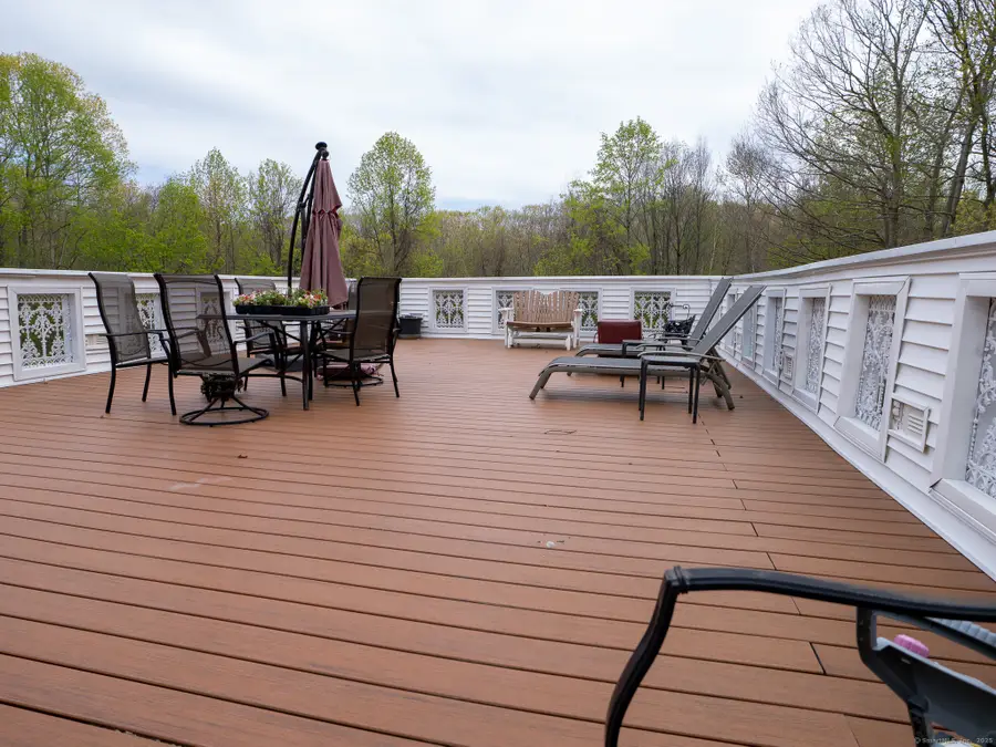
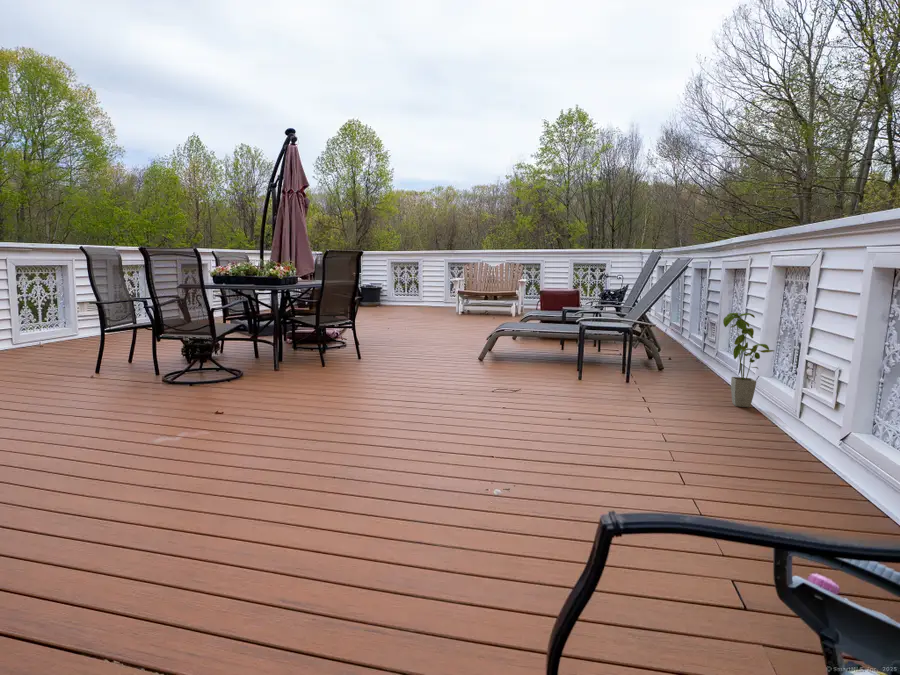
+ house plant [722,312,775,408]
